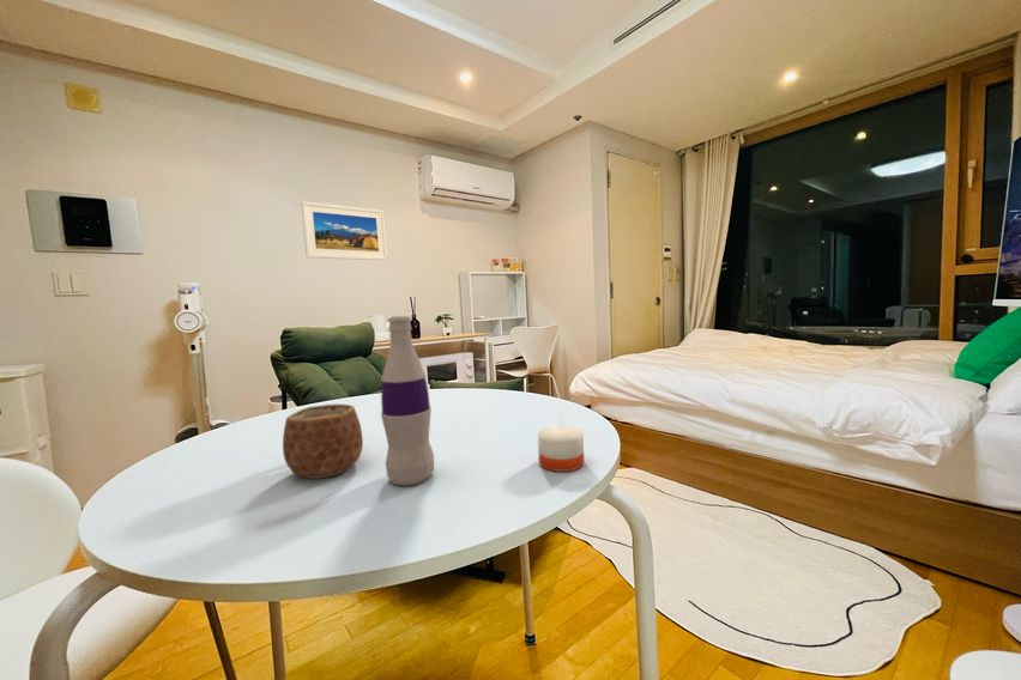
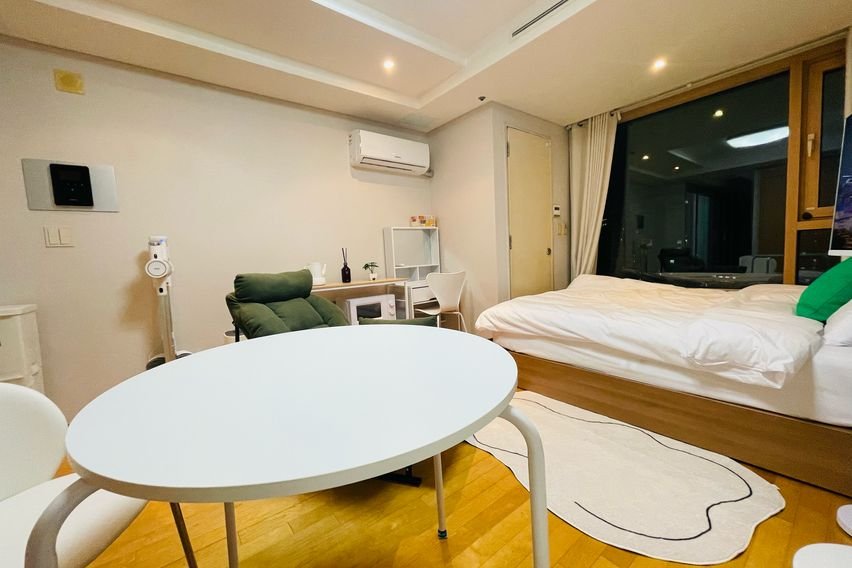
- bottle [380,315,435,486]
- mug [282,403,364,480]
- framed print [300,200,388,261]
- candle [537,403,585,473]
